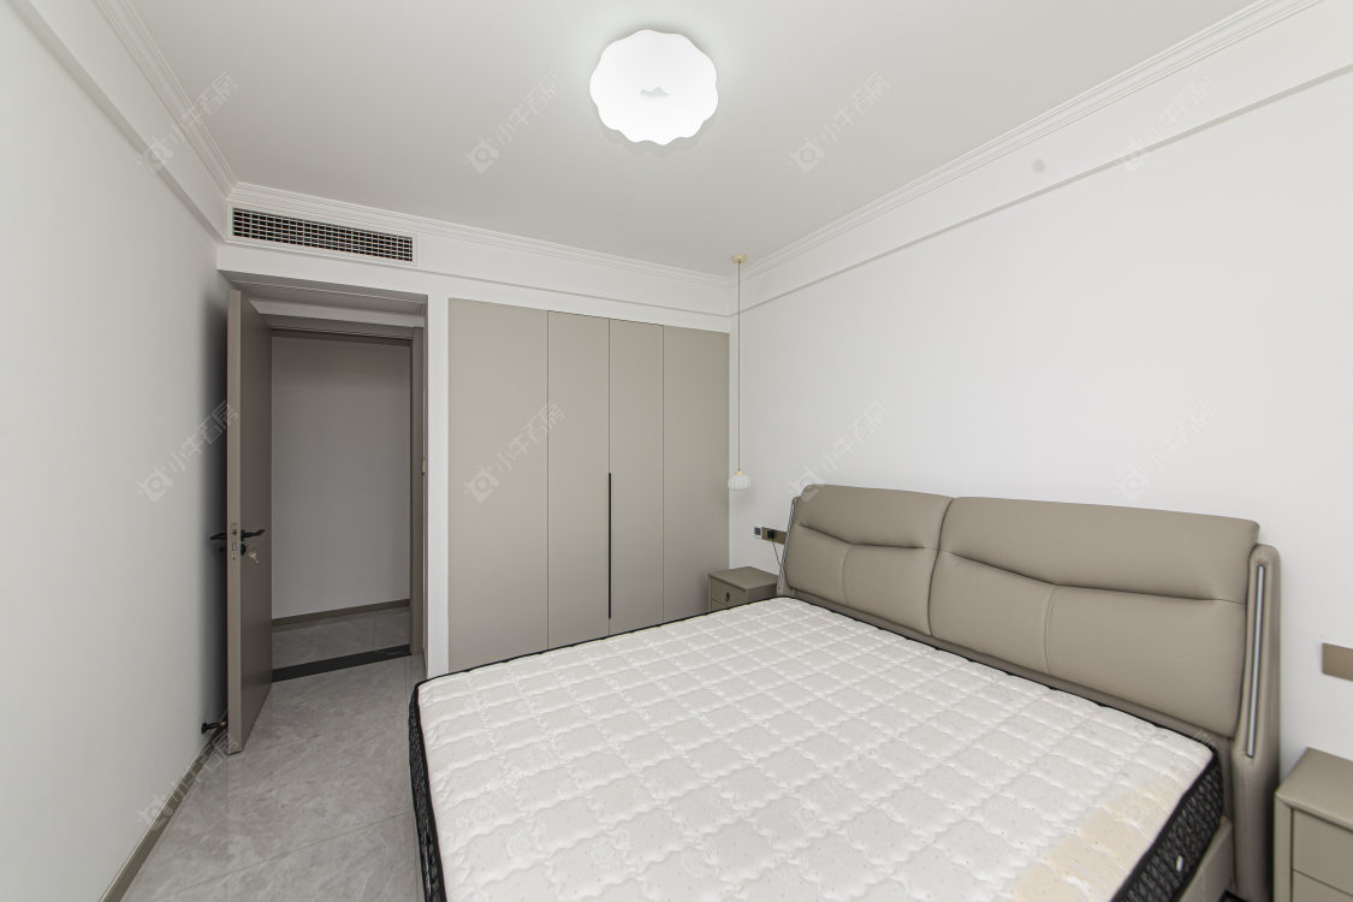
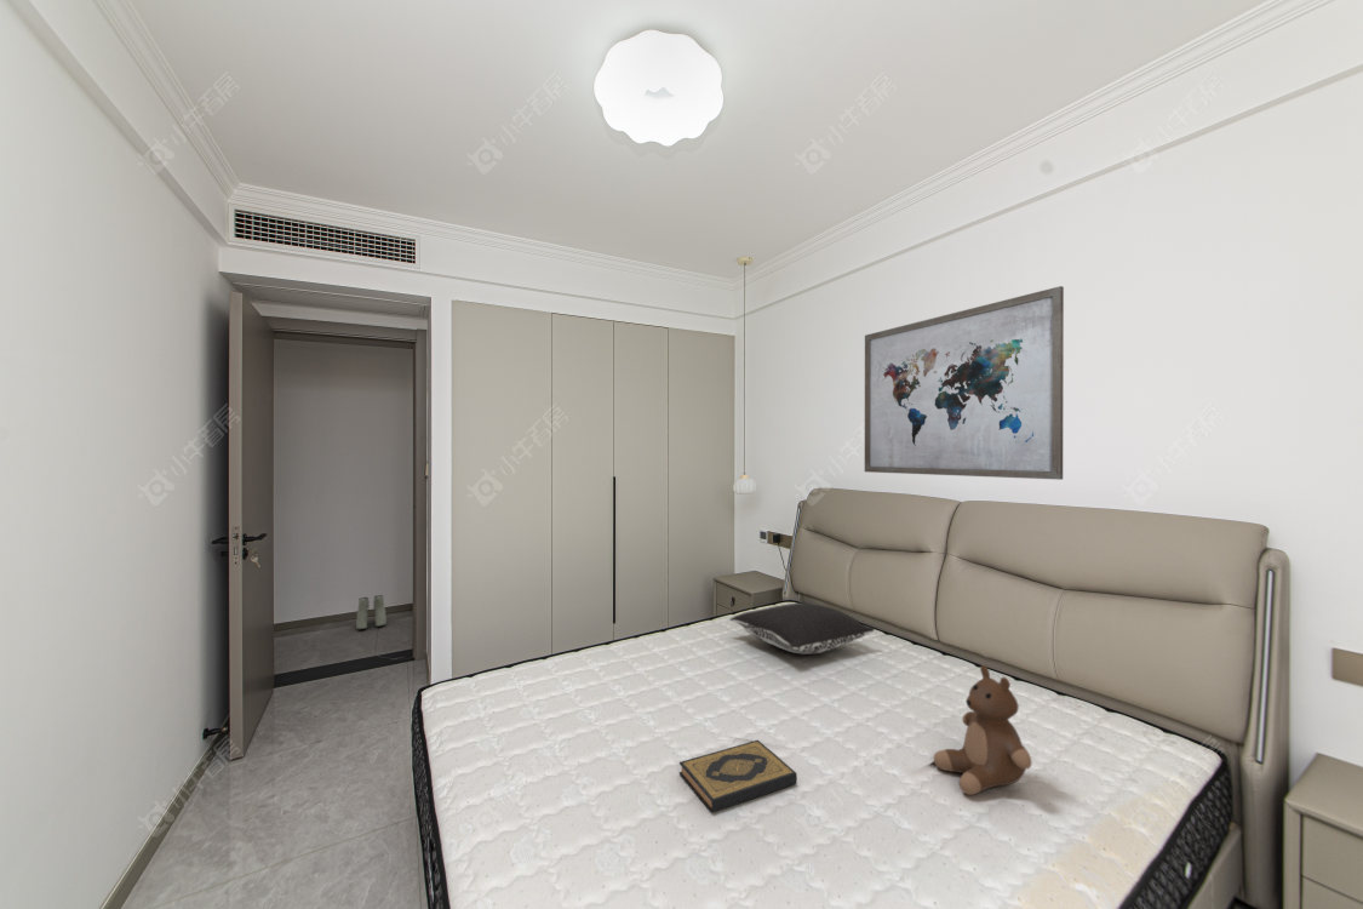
+ pillow [728,601,876,656]
+ teddy bear [932,664,1033,796]
+ boots [355,594,388,630]
+ wall art [864,285,1065,481]
+ hardback book [678,739,798,813]
